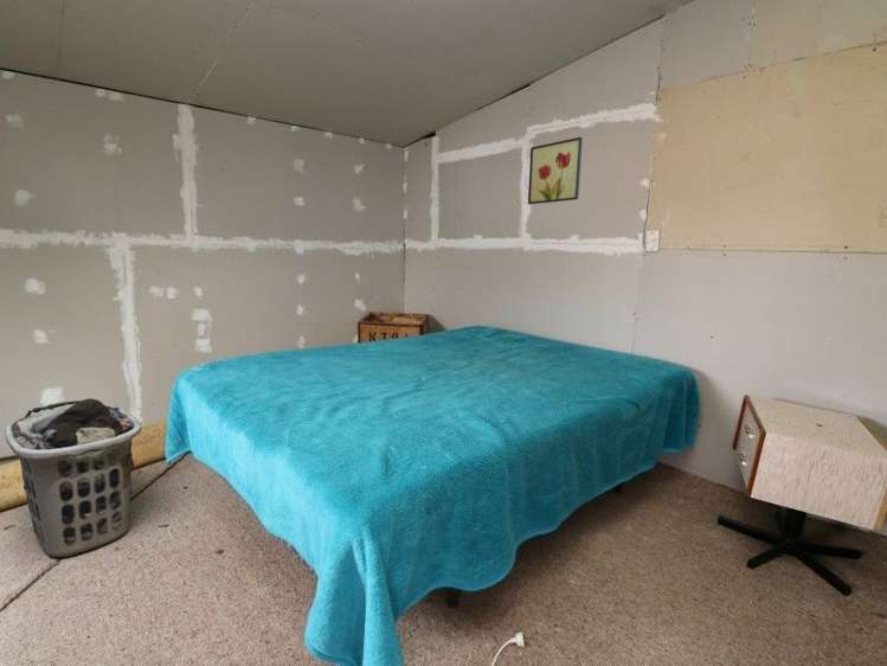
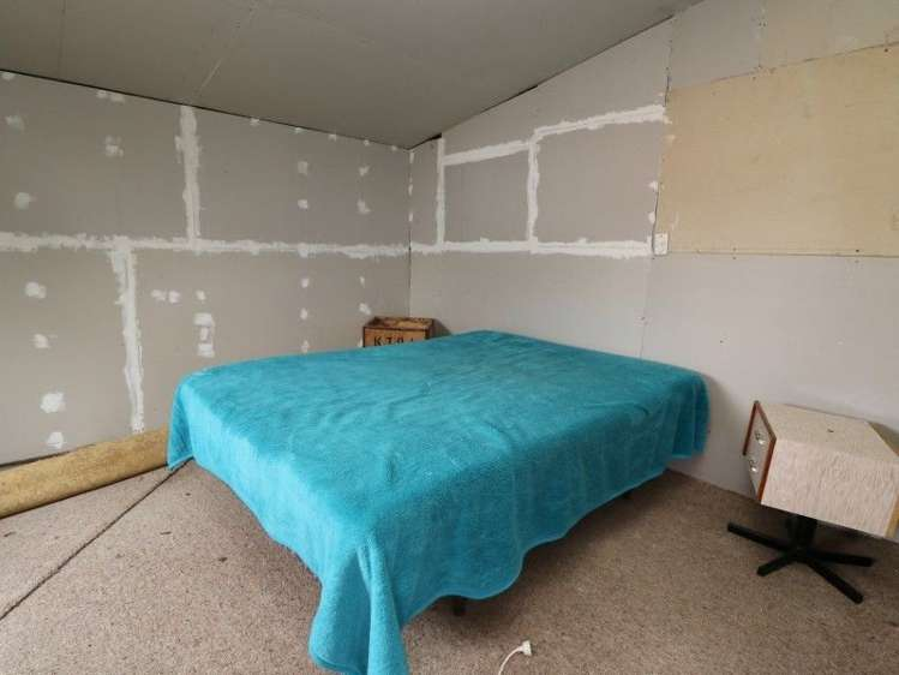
- clothes hamper [4,397,143,559]
- wall art [527,136,584,205]
